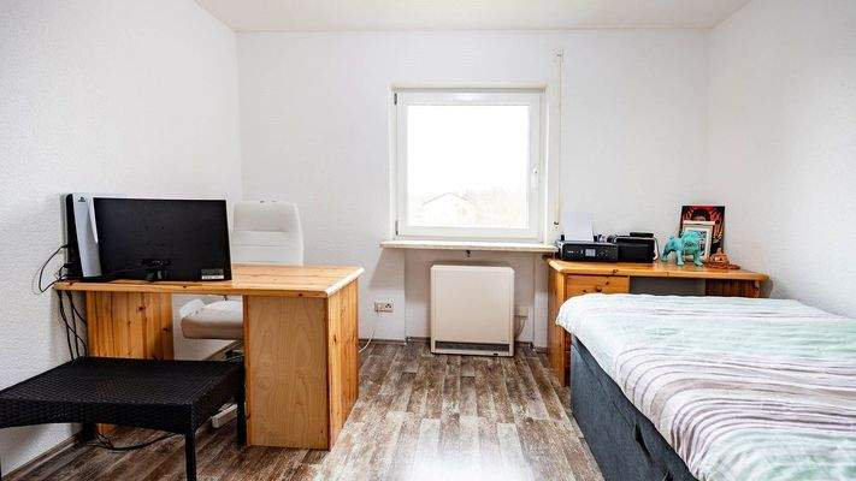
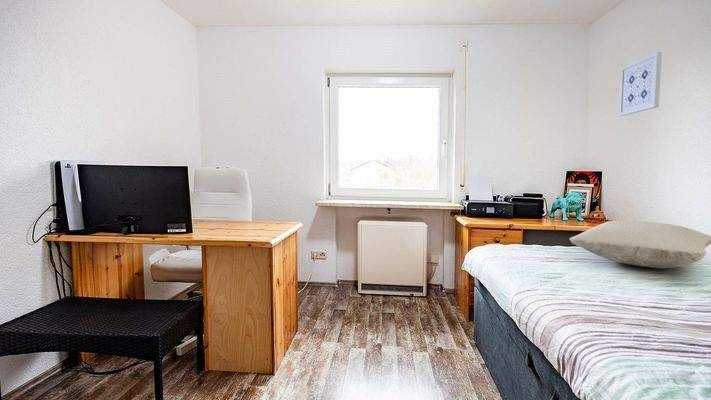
+ wall art [618,51,663,117]
+ pillow [569,219,711,269]
